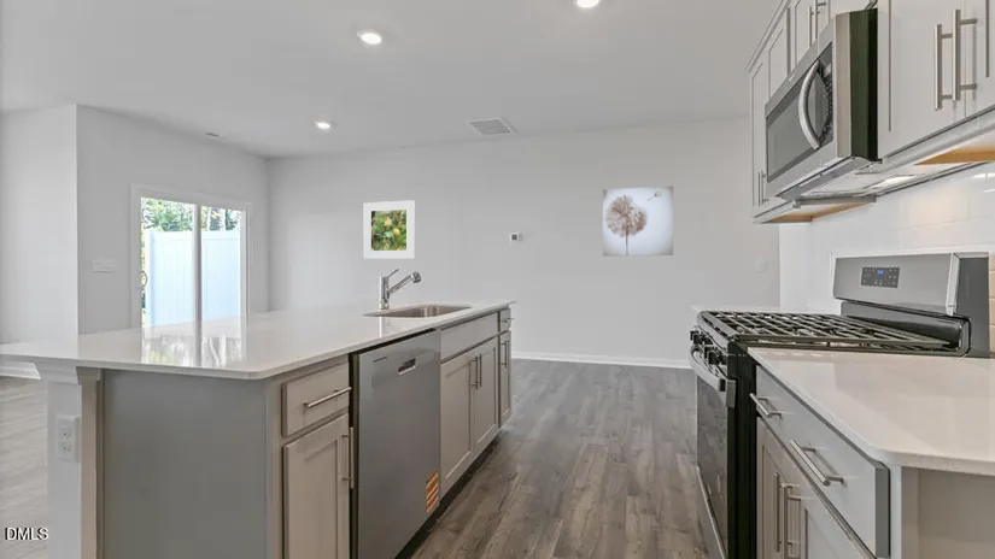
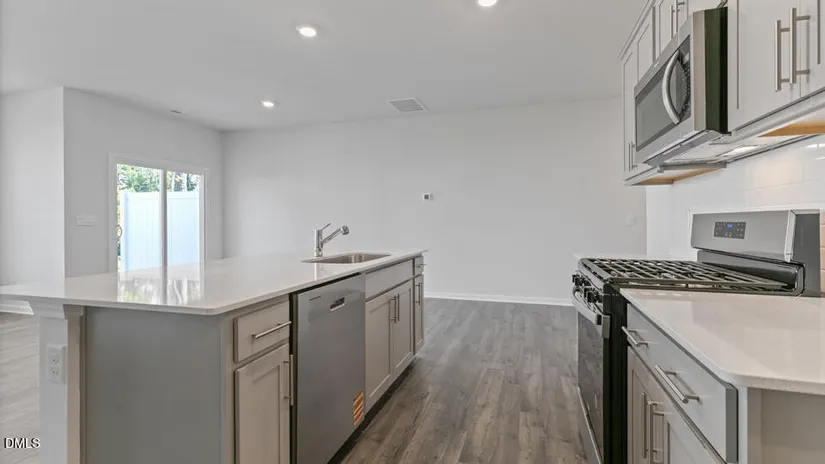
- wall art [602,184,674,257]
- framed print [363,199,416,260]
